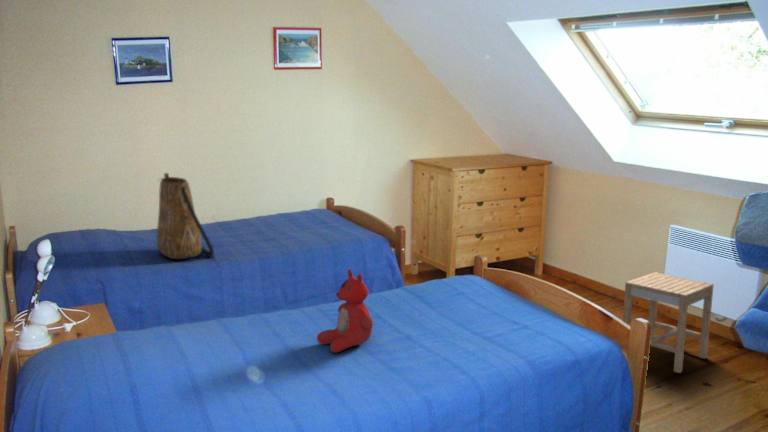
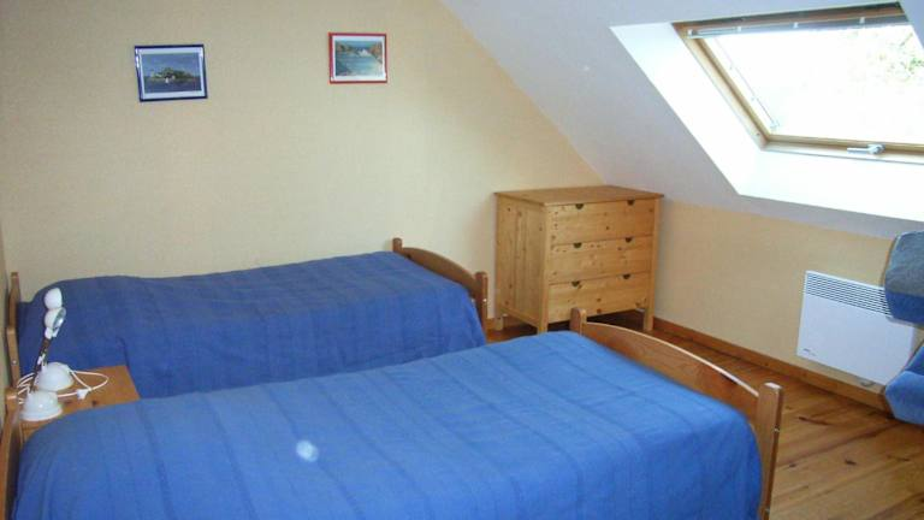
- tote bag [156,172,215,260]
- stuffed bear [316,268,374,354]
- stool [622,271,715,374]
